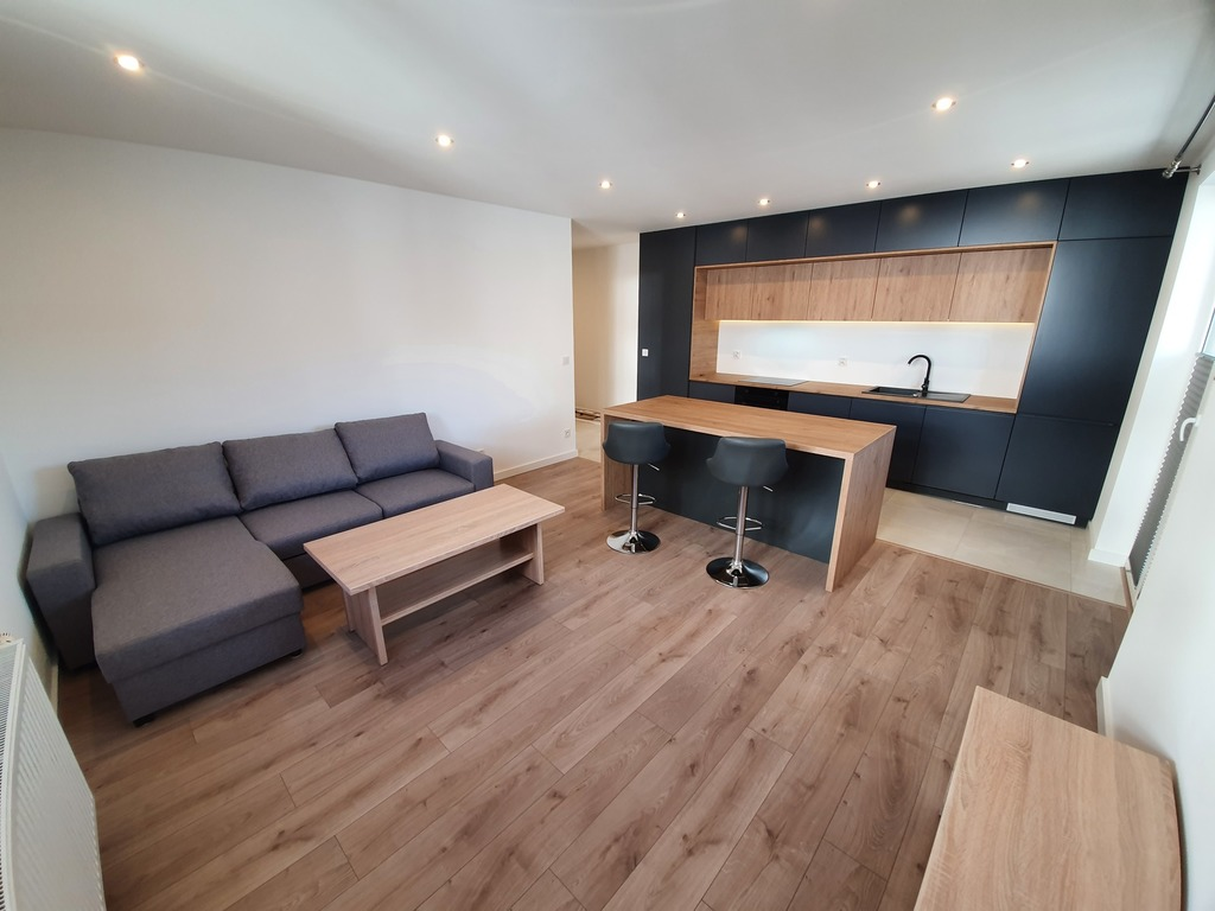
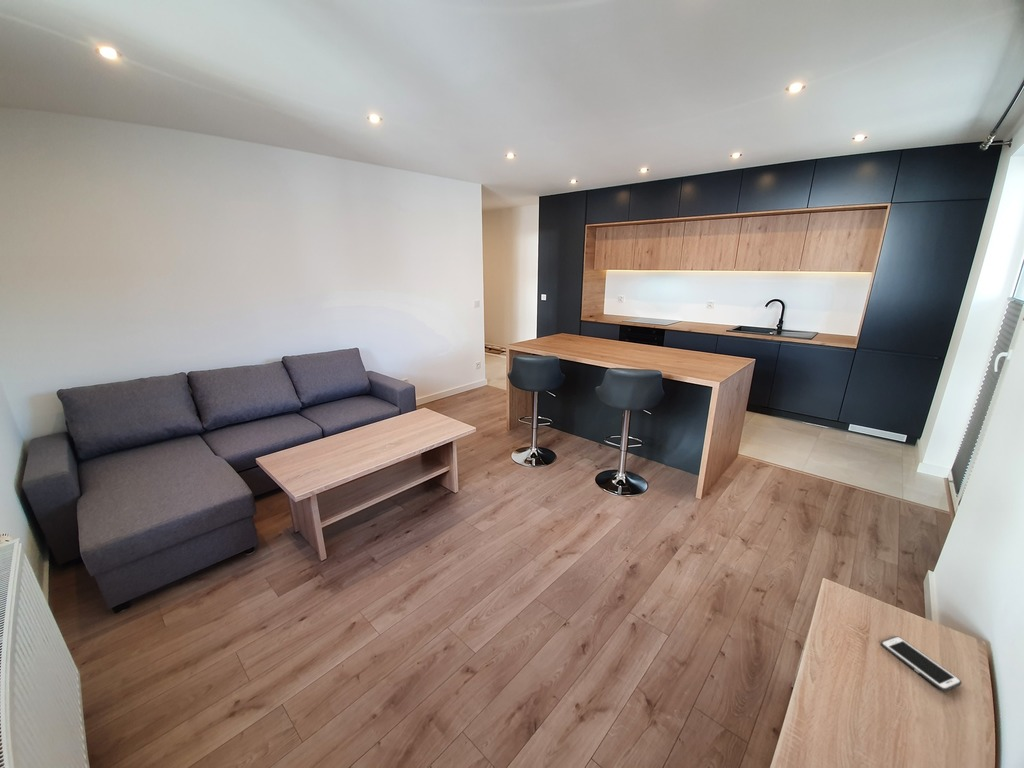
+ cell phone [880,635,963,692]
